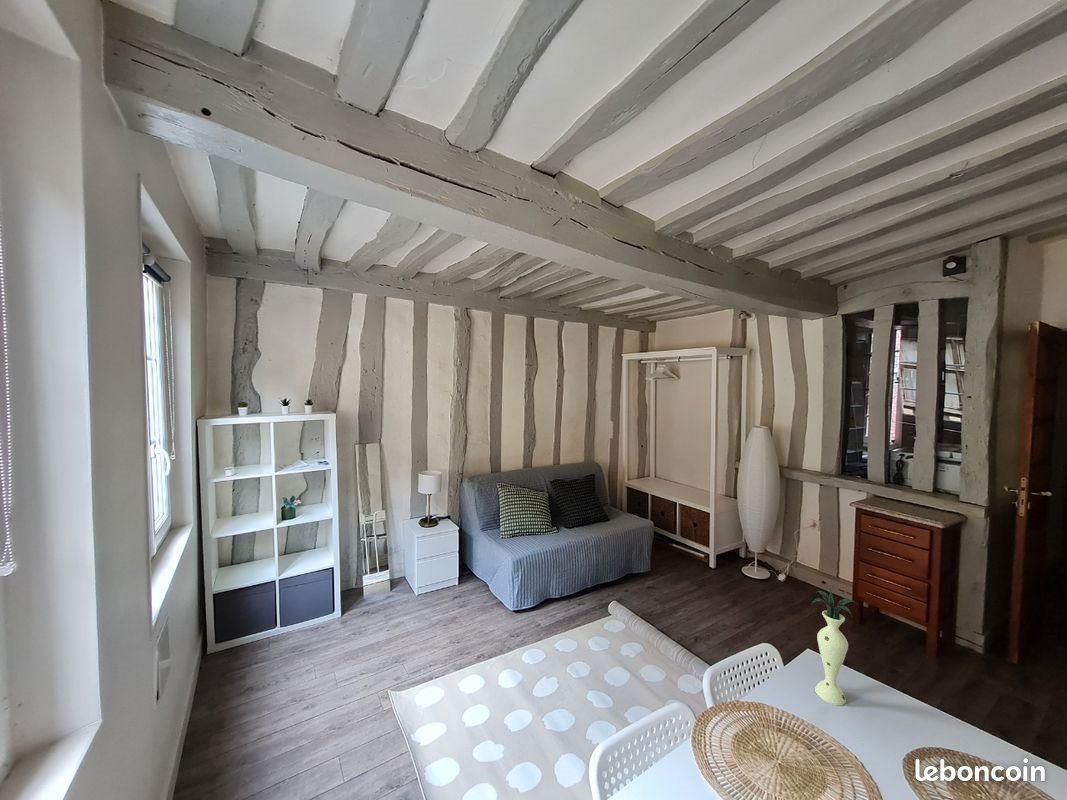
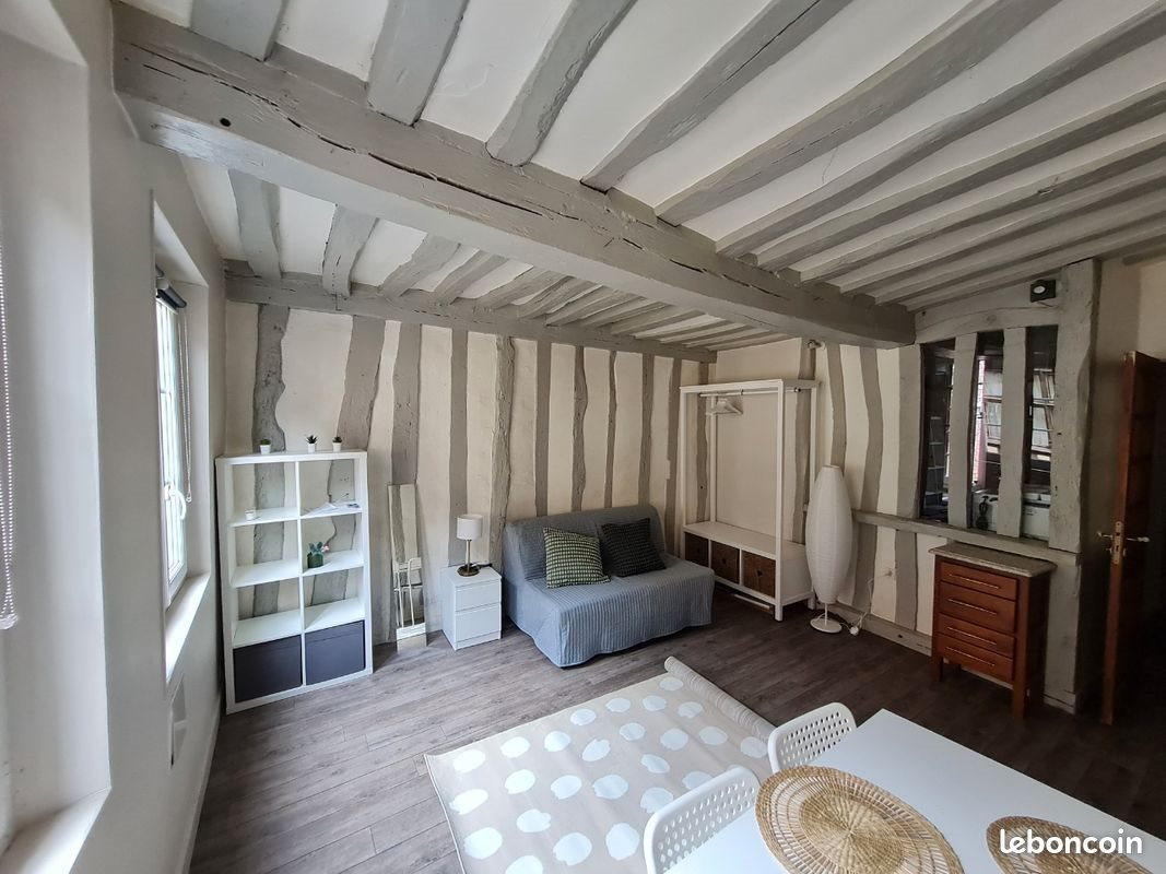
- vase [810,587,858,706]
